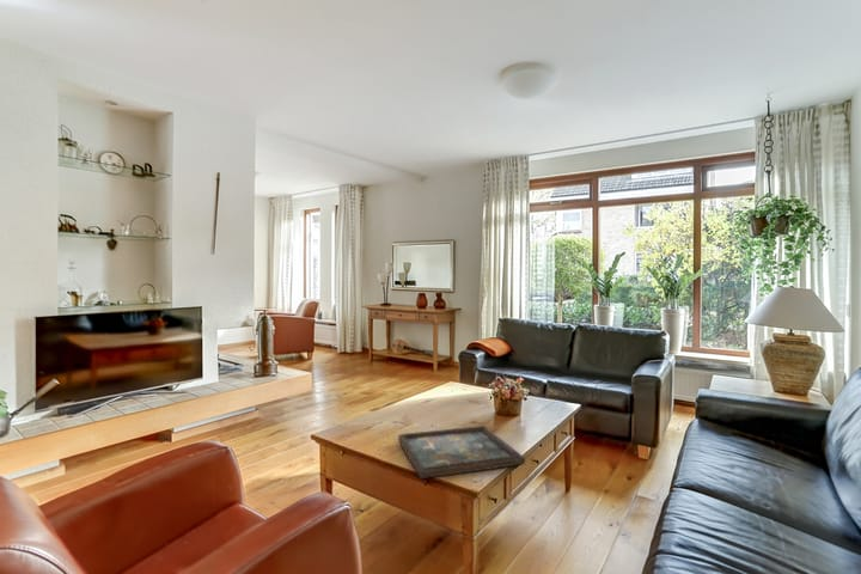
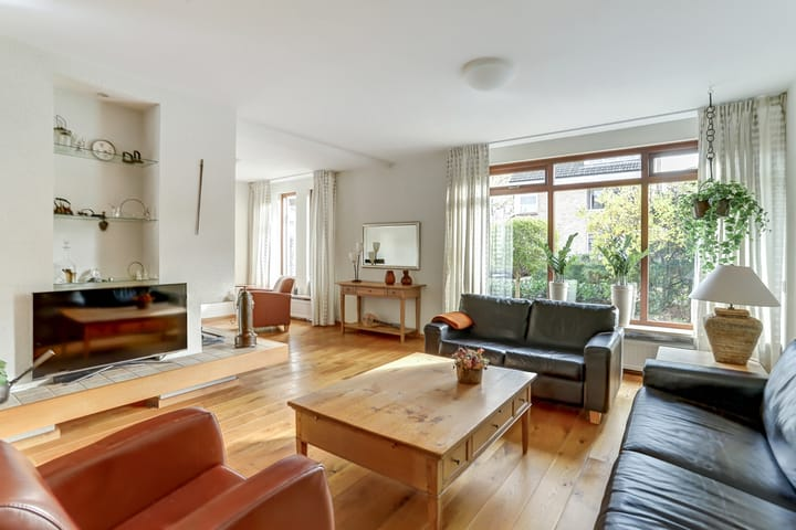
- decorative tray [397,425,526,480]
